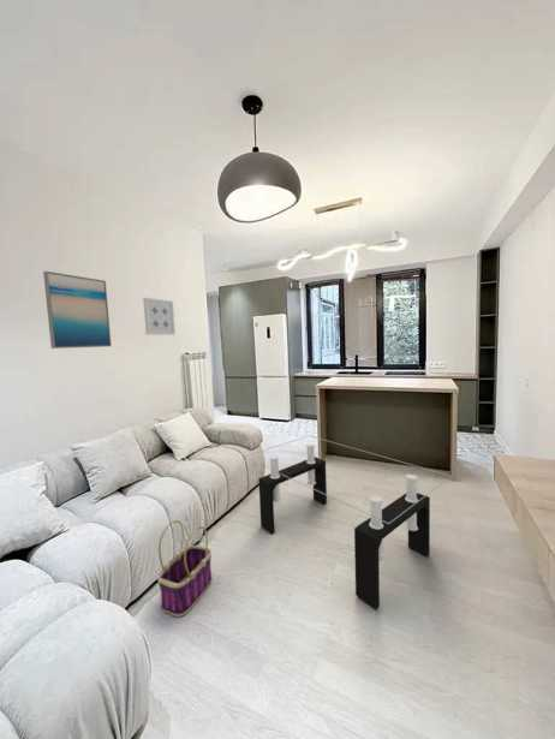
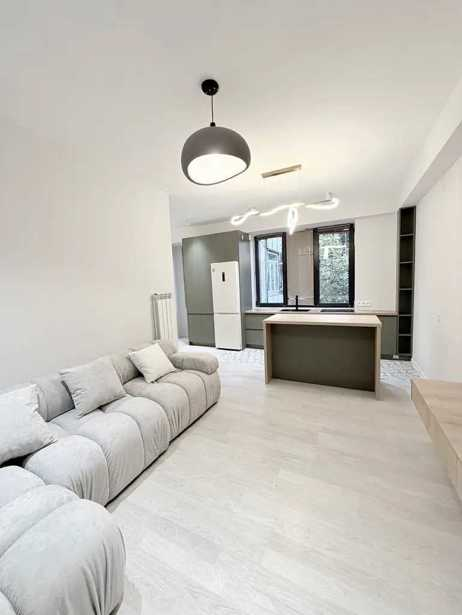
- basket [156,519,214,618]
- wall art [142,297,177,336]
- coffee table [243,435,453,610]
- wall art [42,270,113,350]
